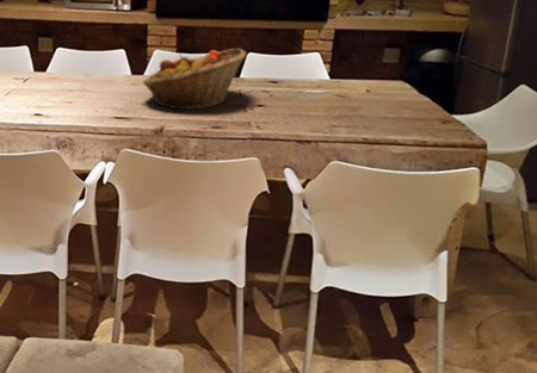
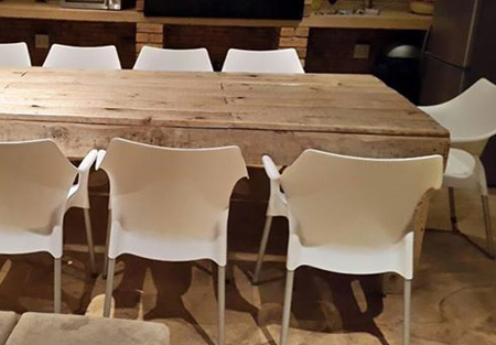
- fruit basket [142,46,247,111]
